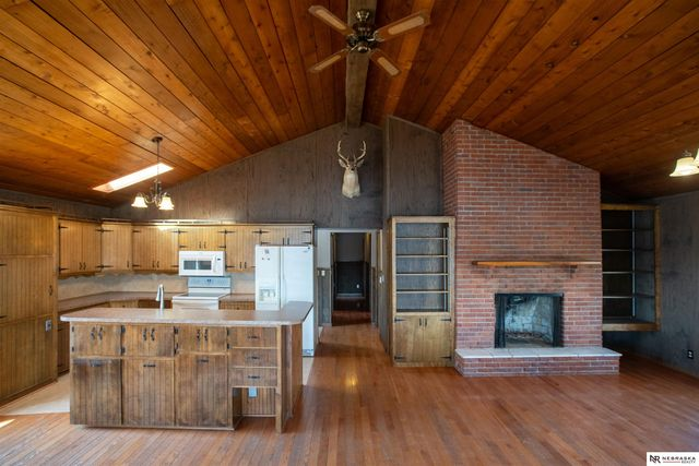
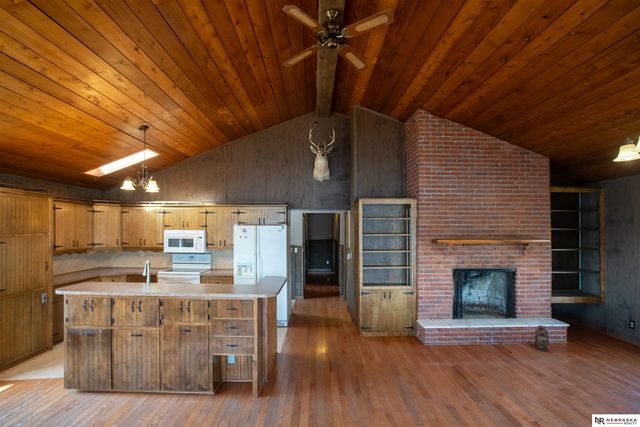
+ lantern [531,324,550,353]
